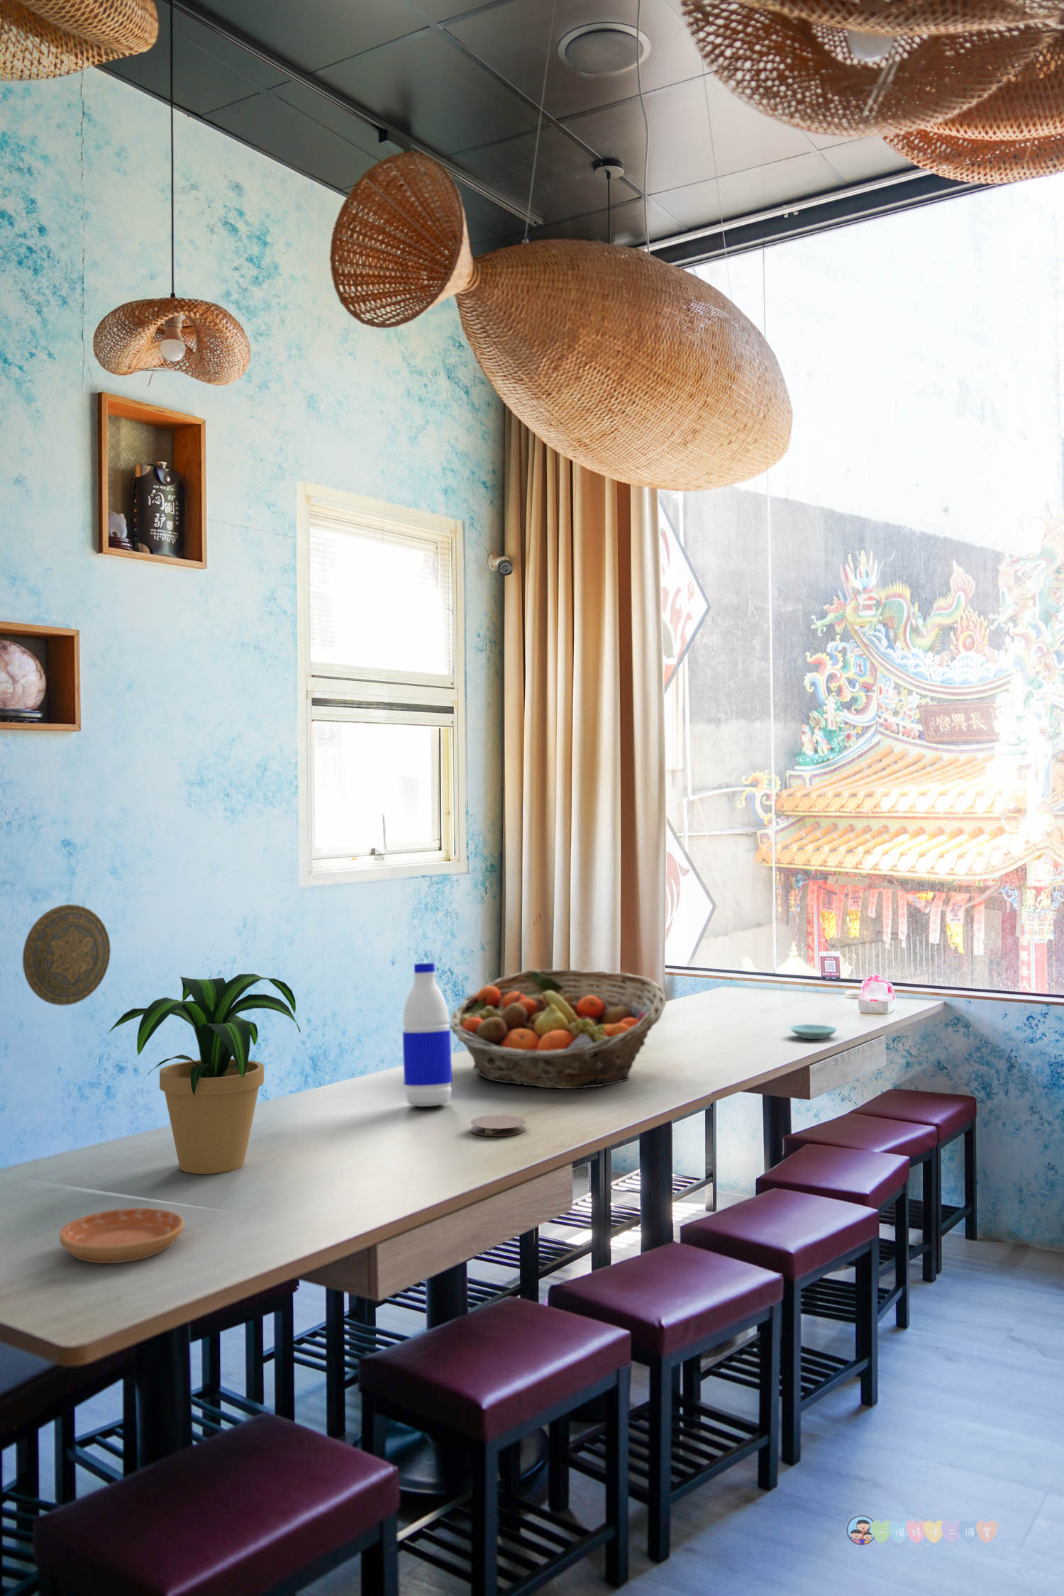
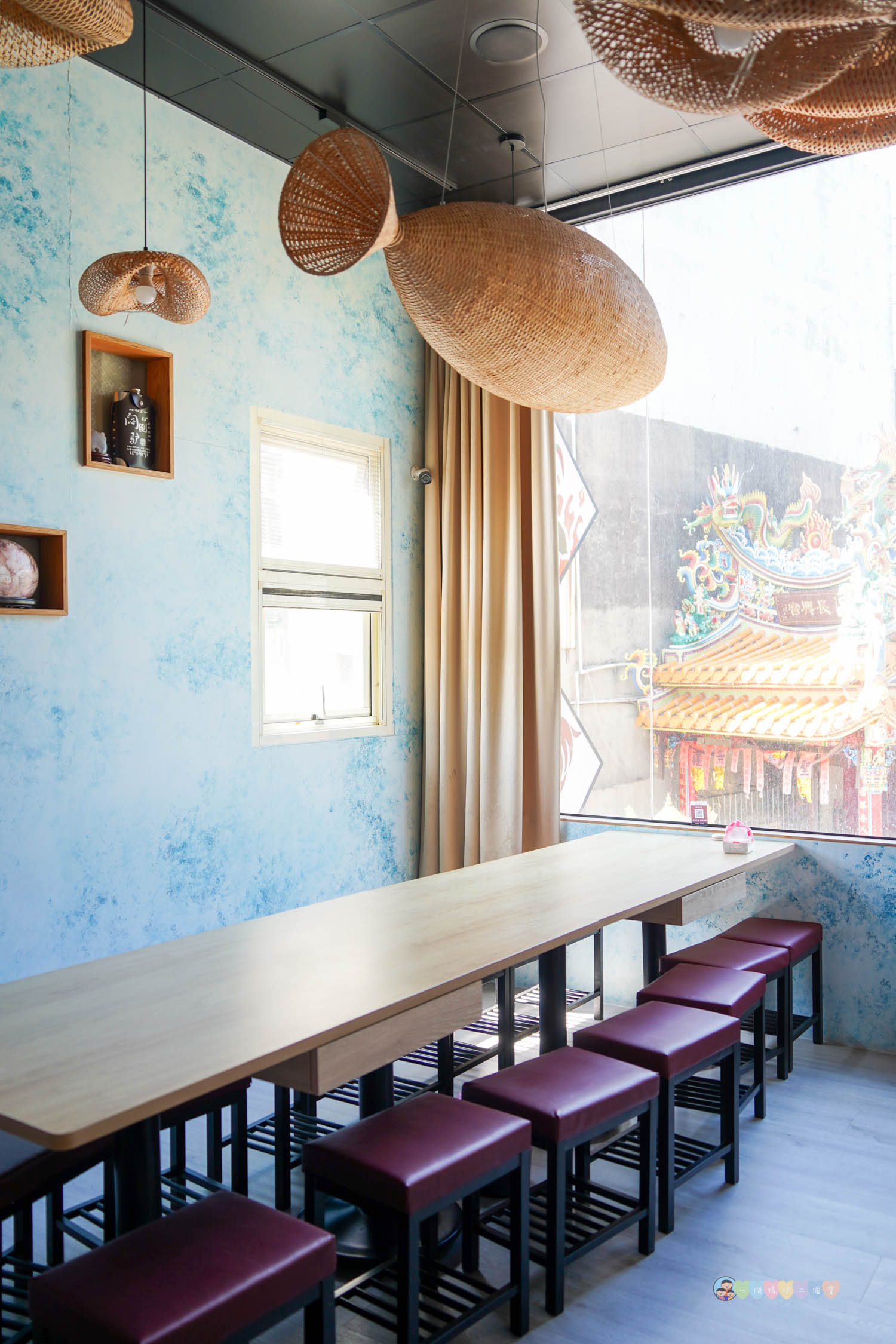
- saucer [788,1024,837,1040]
- water bottle [403,963,452,1107]
- fruit basket [449,969,666,1090]
- potted plant [106,974,300,1174]
- saucer [58,1208,184,1264]
- coaster [470,1114,526,1138]
- decorative plate [23,904,112,1007]
